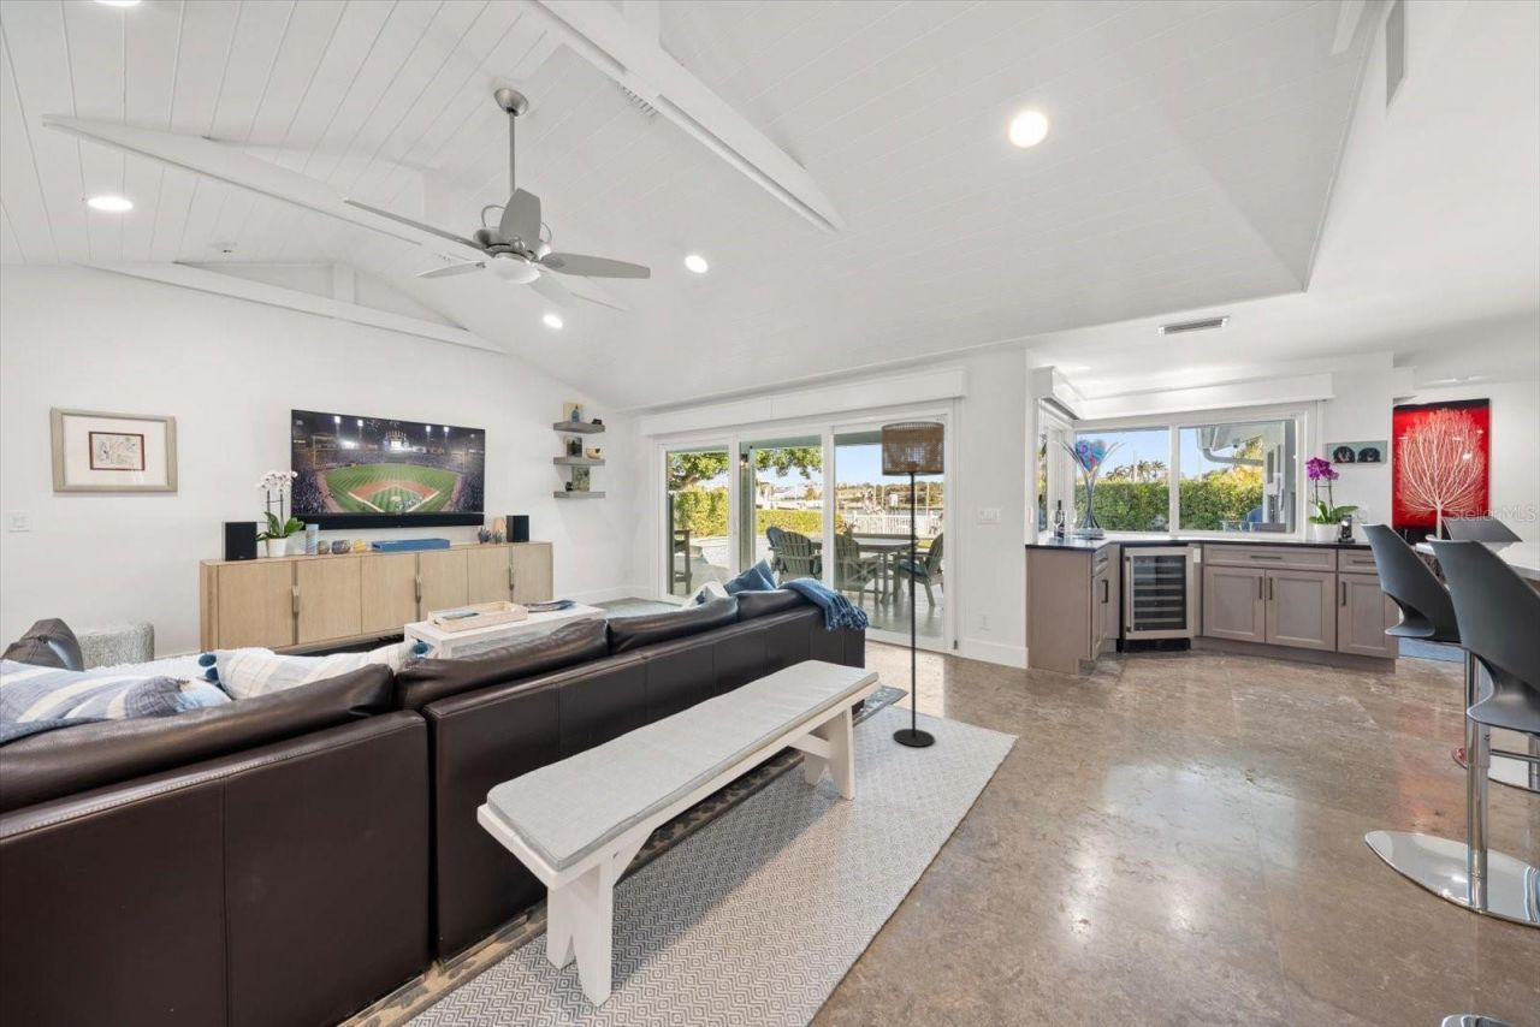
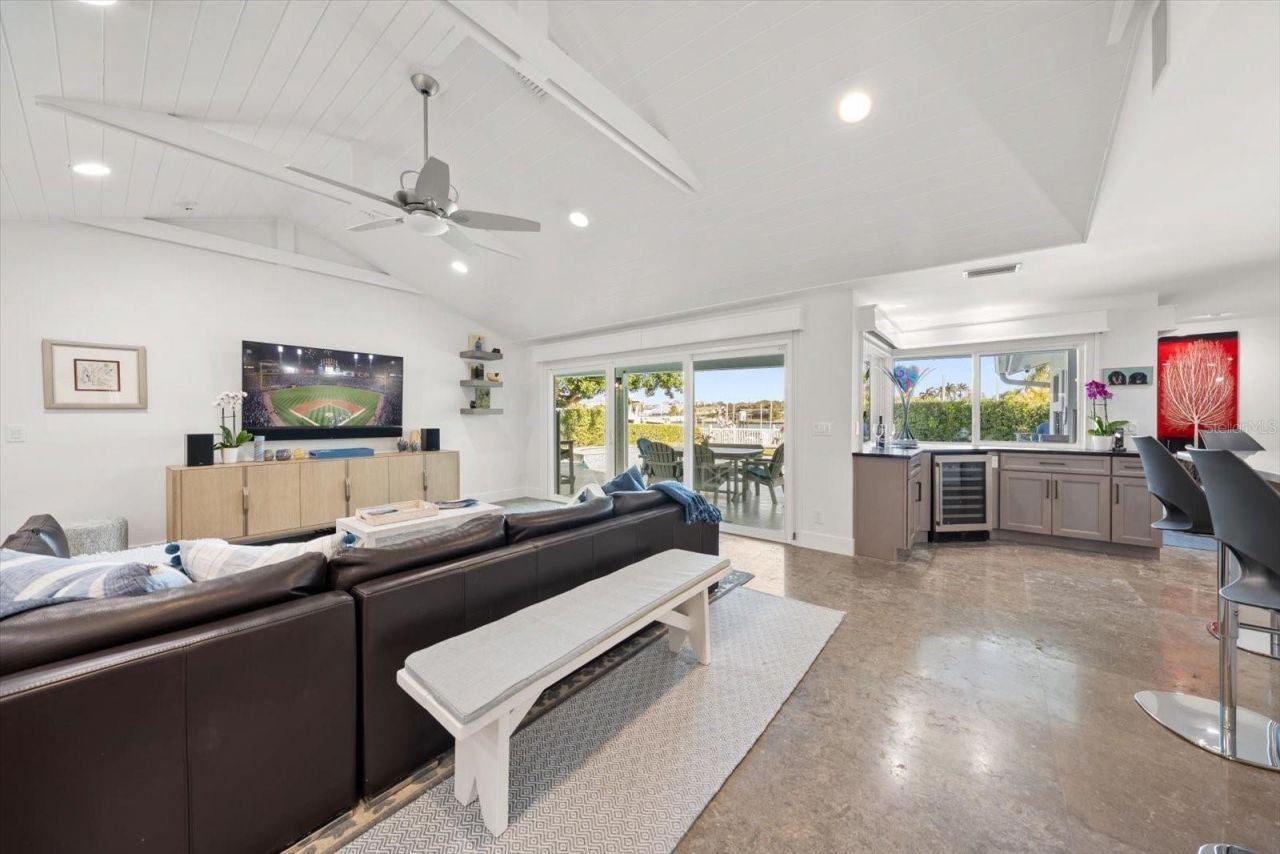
- floor lamp [881,421,946,748]
